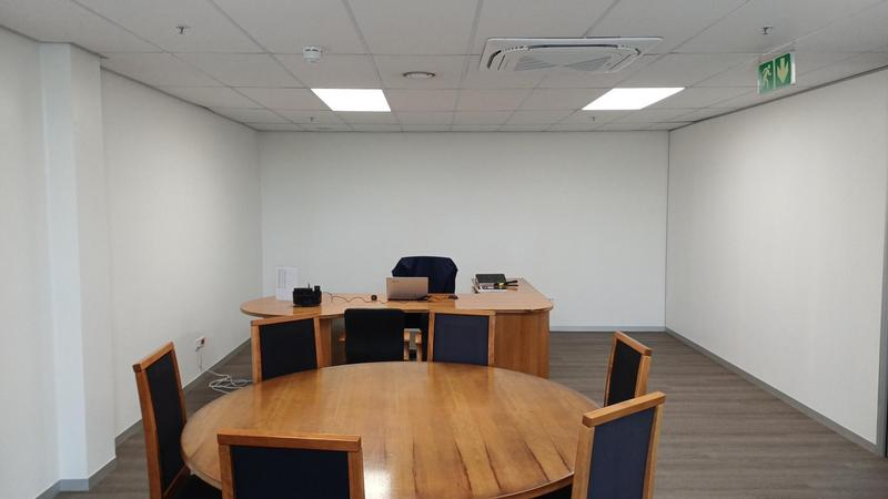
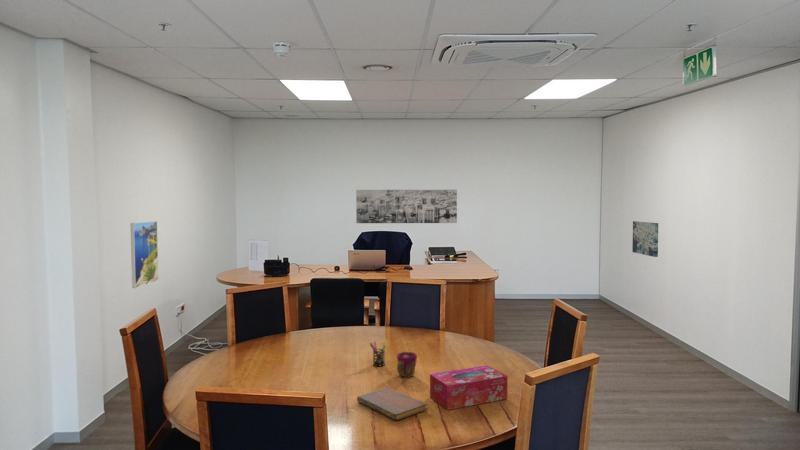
+ tissue box [429,364,508,411]
+ pen holder [369,340,387,367]
+ wall art [631,220,659,258]
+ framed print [129,220,159,289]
+ cup [396,351,418,378]
+ wall art [355,188,458,224]
+ notebook [356,387,428,421]
